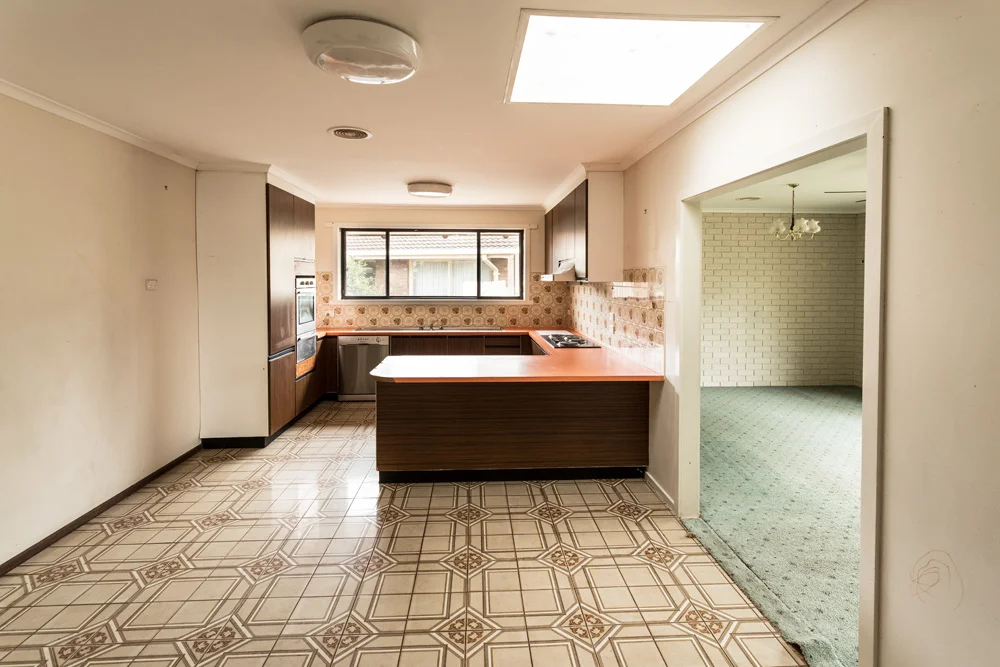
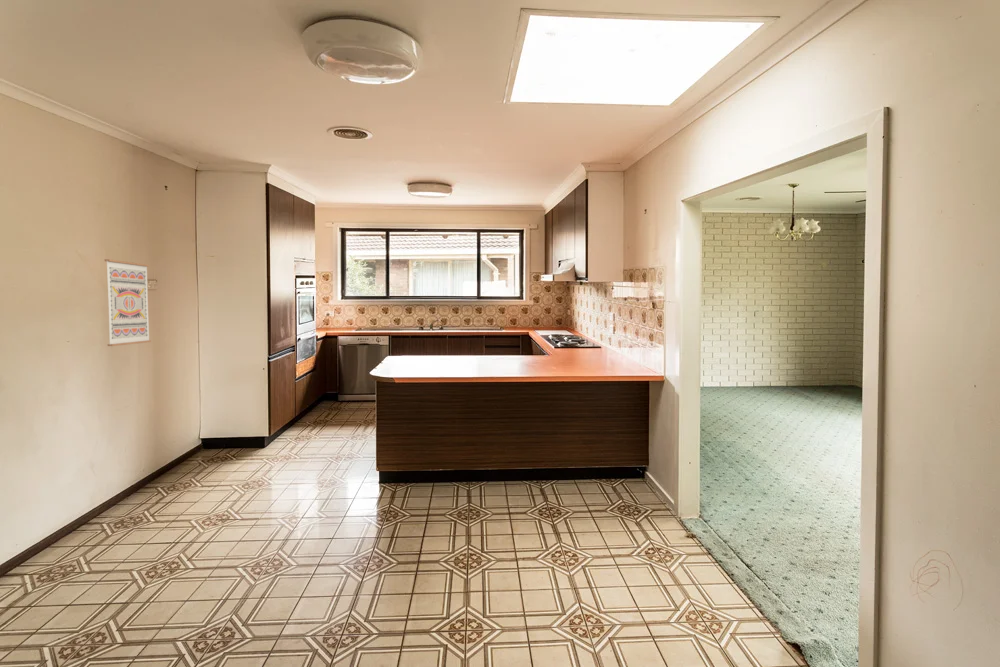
+ wall art [104,258,152,347]
